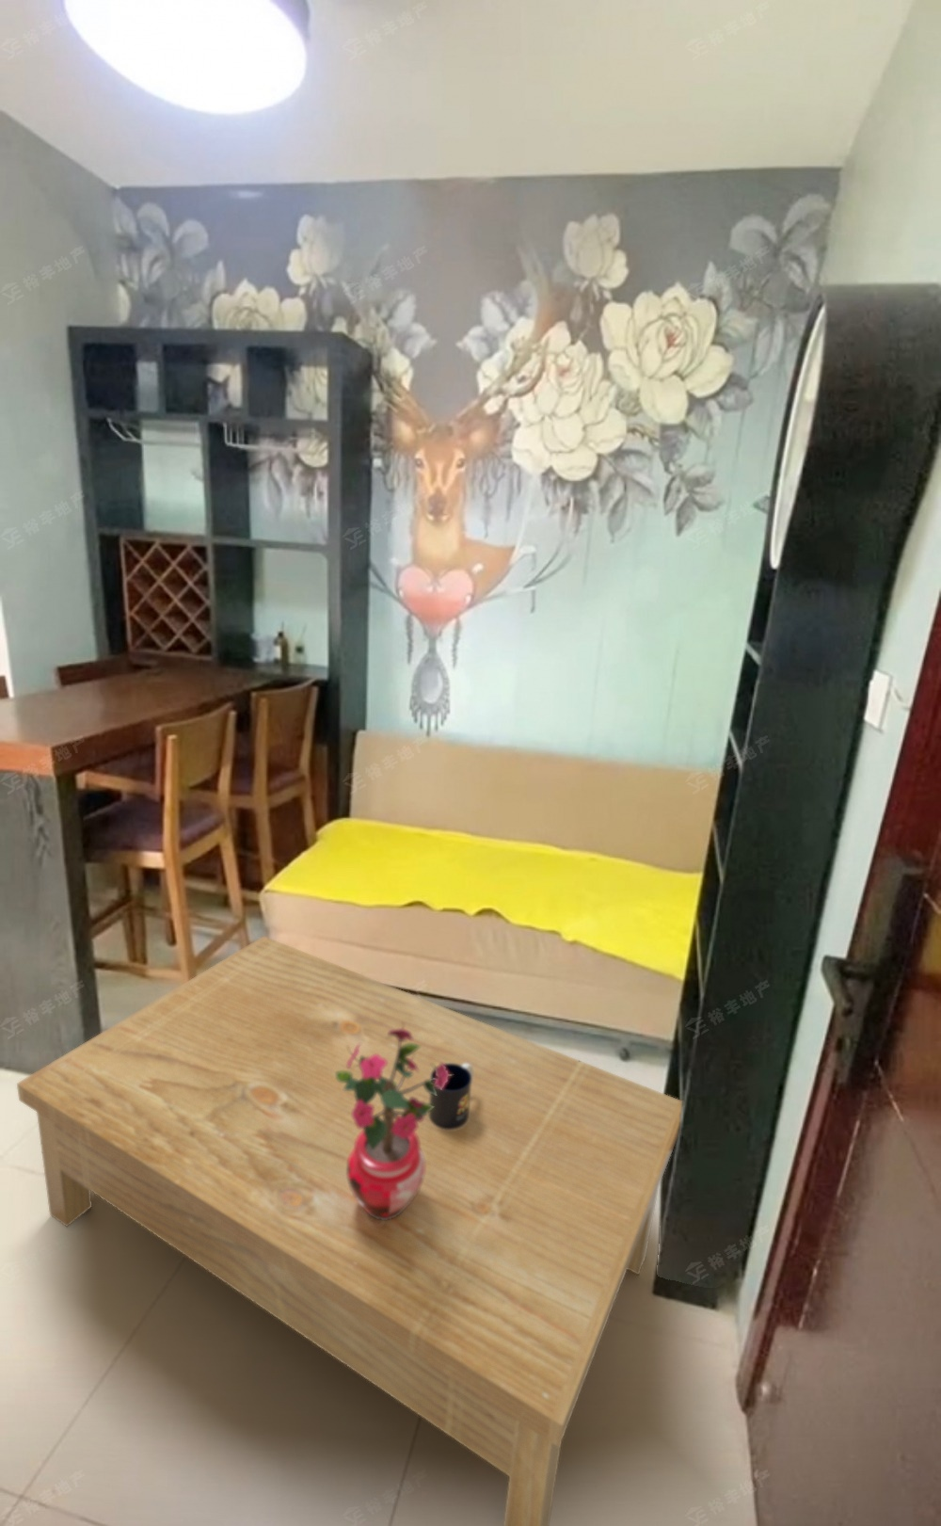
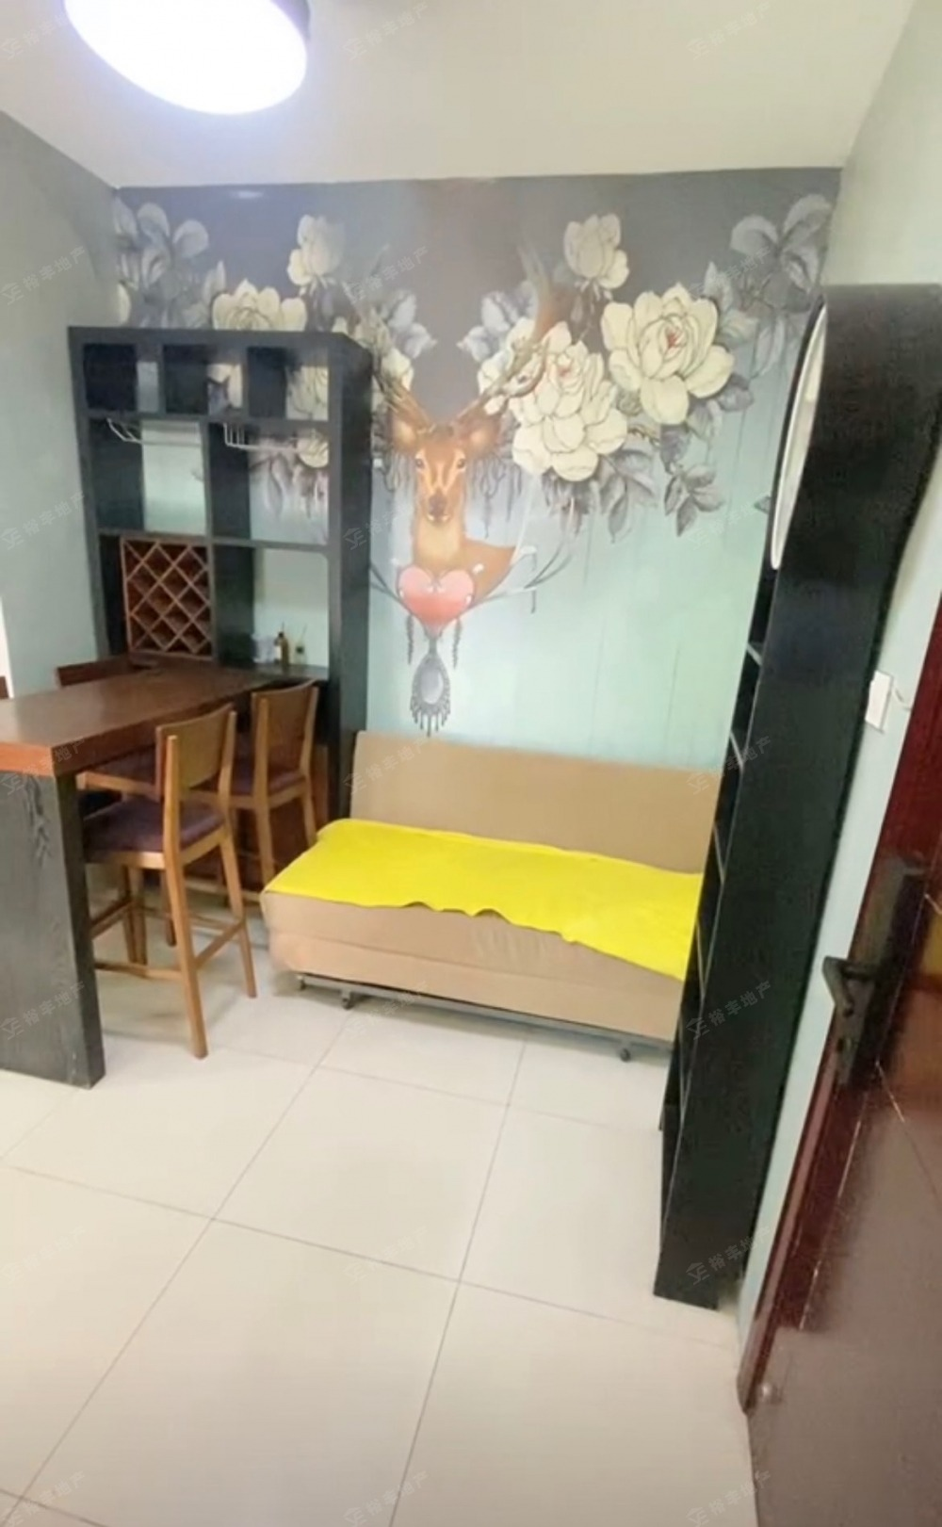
- mug [429,1064,474,1129]
- coffee table [16,935,683,1526]
- potted plant [335,1024,452,1220]
